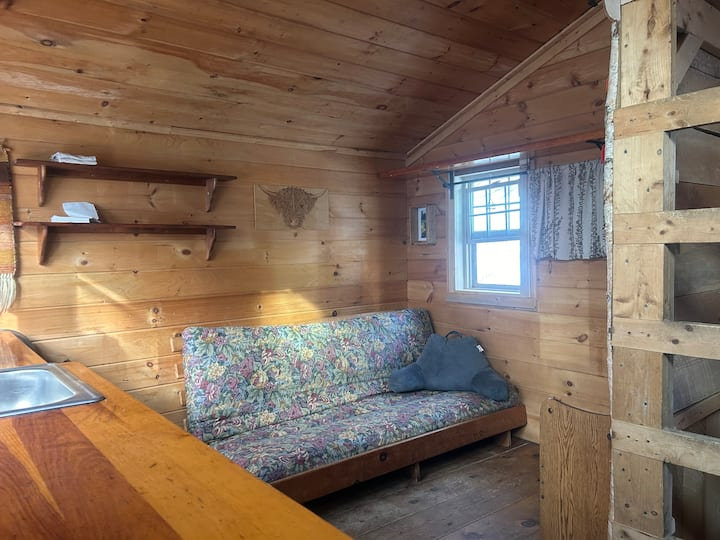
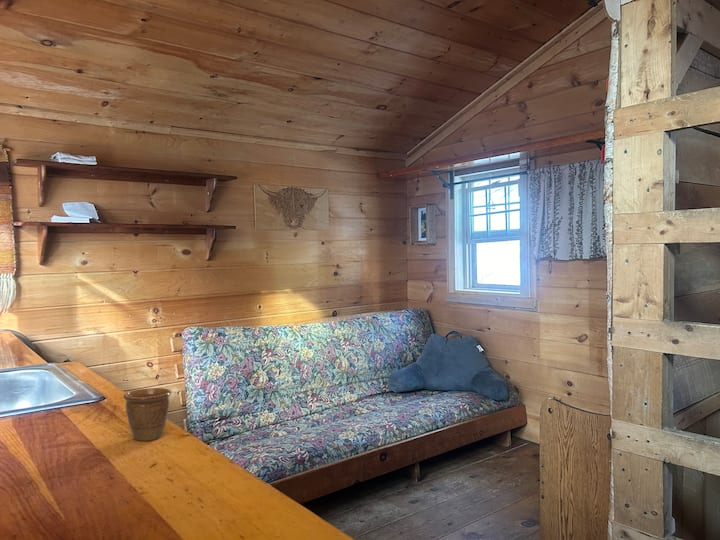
+ mug [122,387,172,442]
